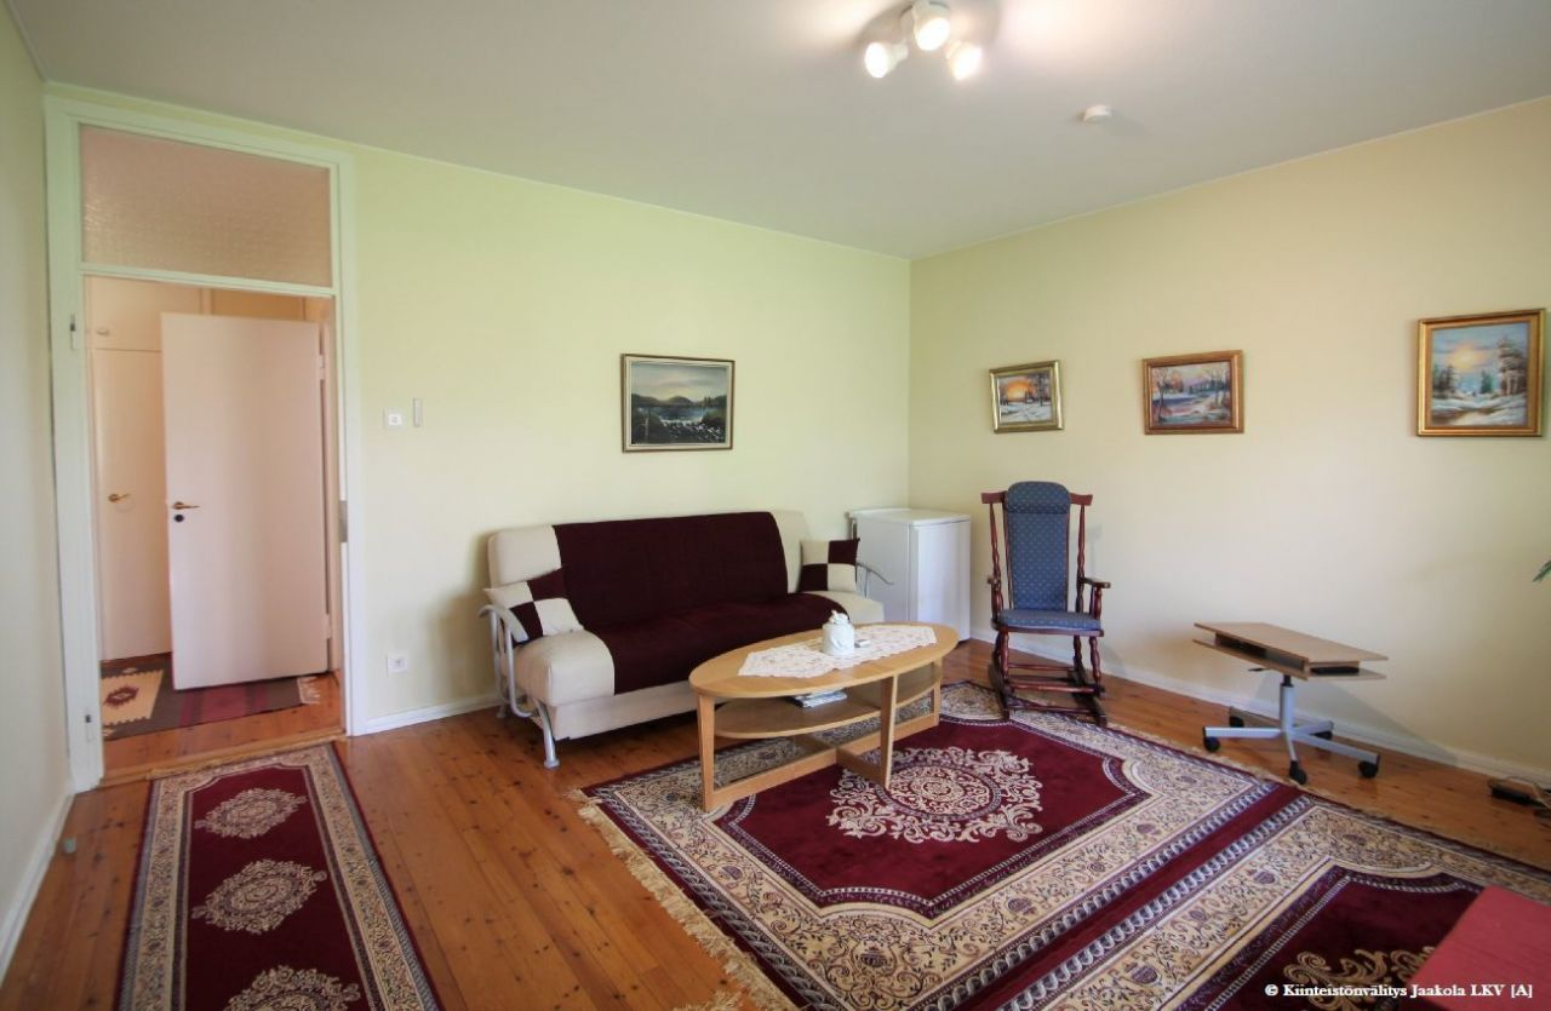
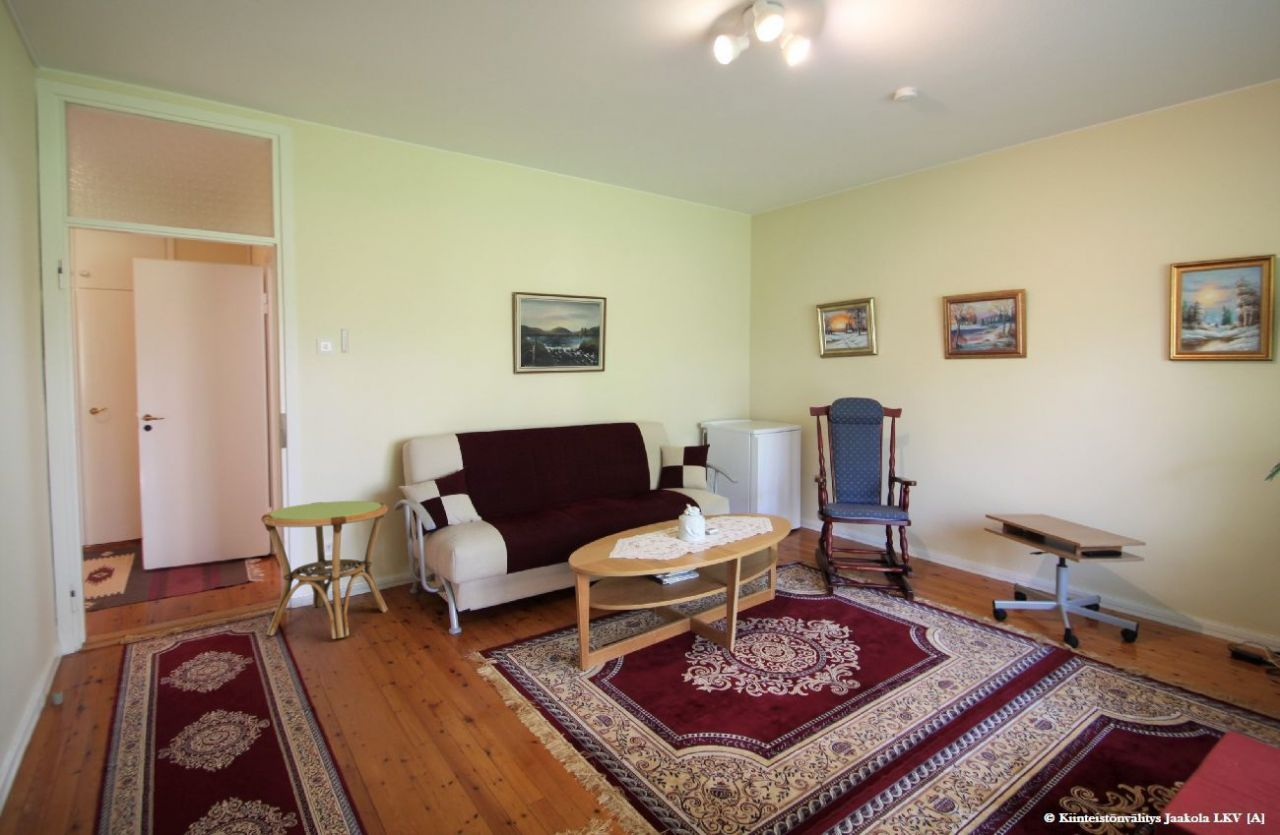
+ side table [260,500,389,640]
